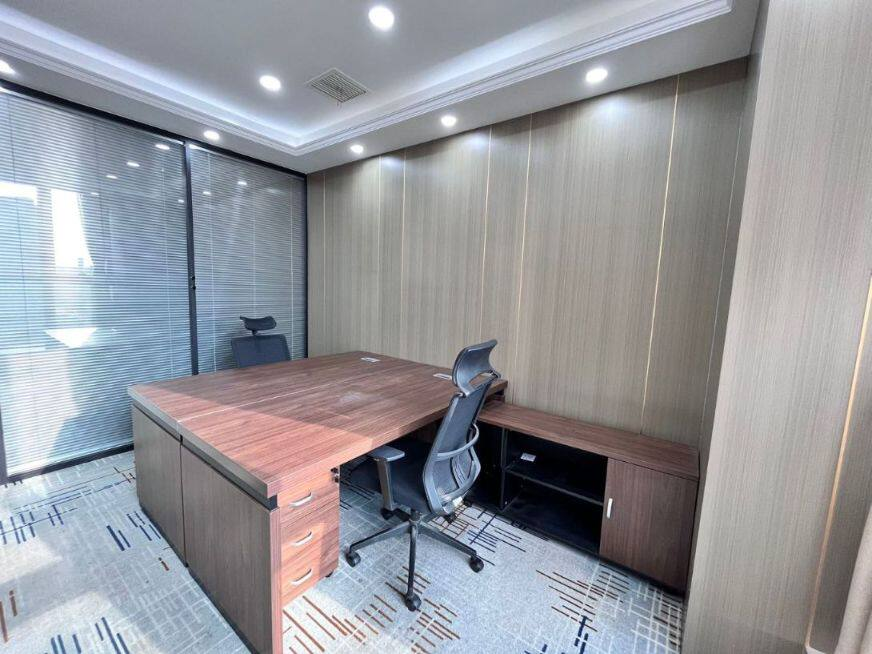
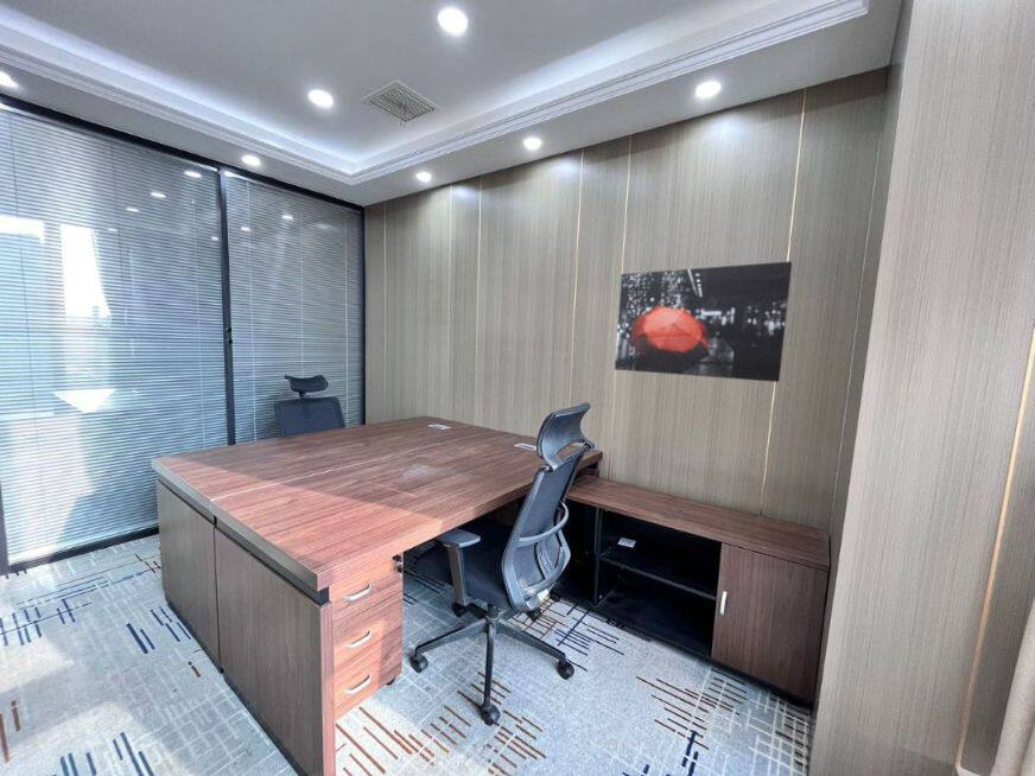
+ wall art [614,260,793,383]
